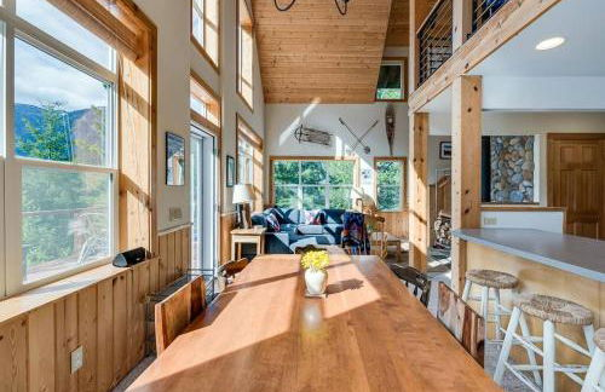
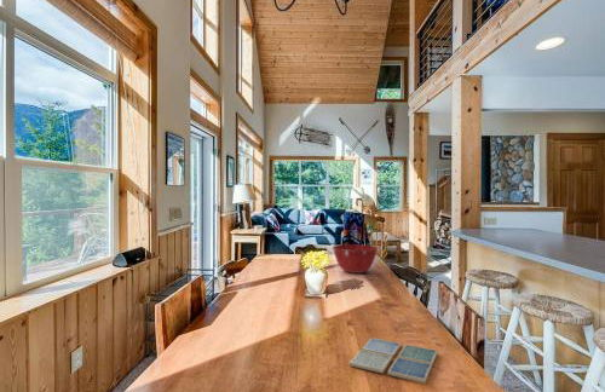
+ mixing bowl [332,243,379,275]
+ drink coaster [348,336,439,385]
